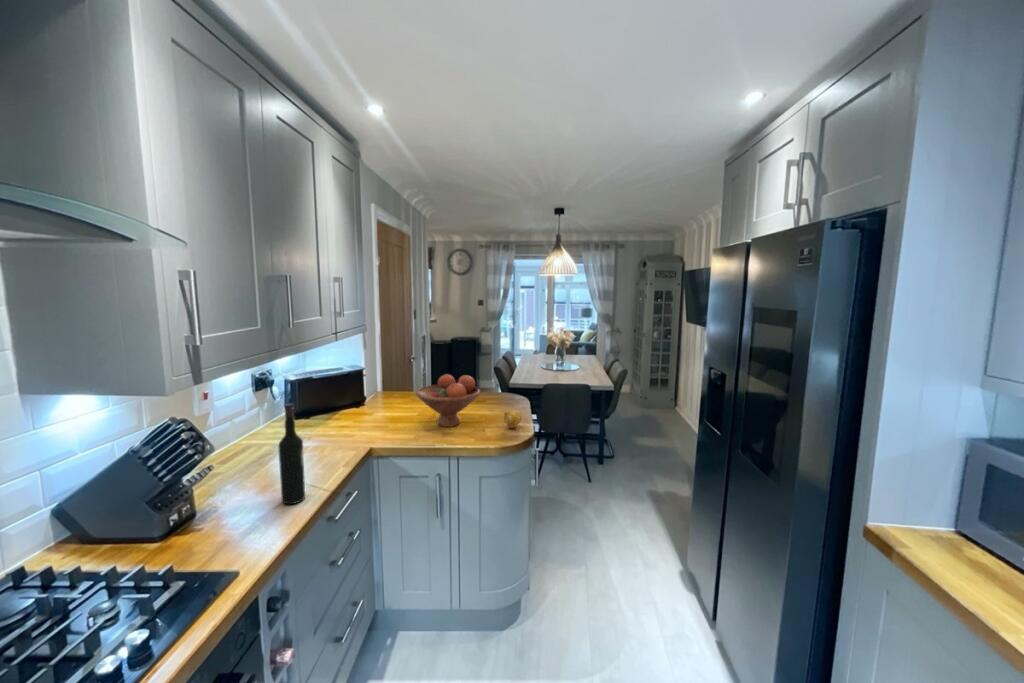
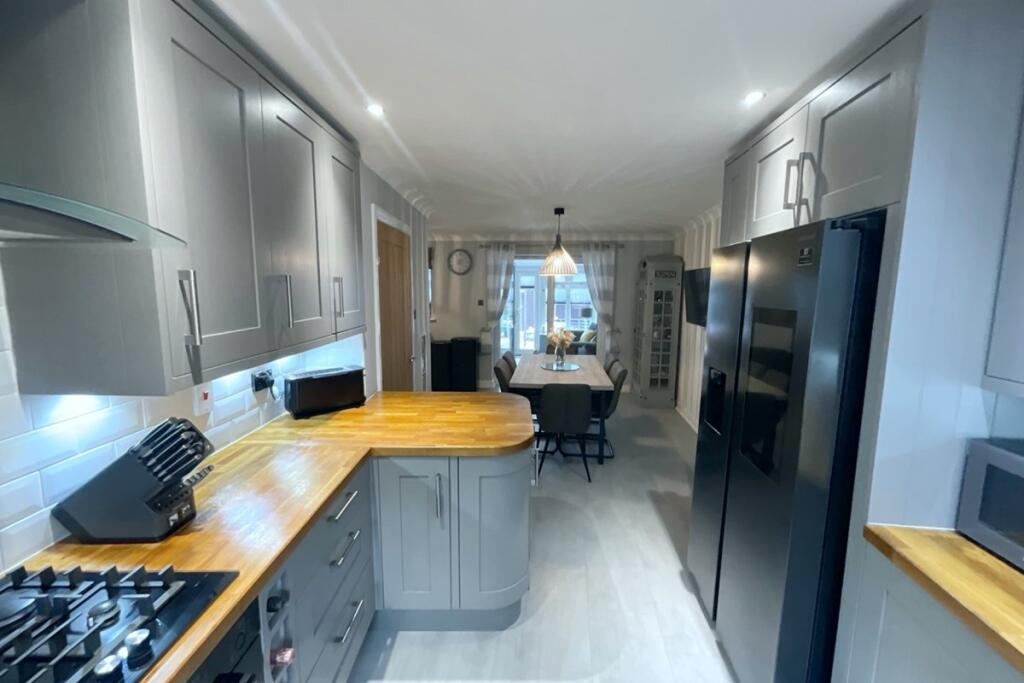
- fruit bowl [415,373,481,428]
- wine bottle [277,402,306,505]
- fruit [503,409,522,429]
